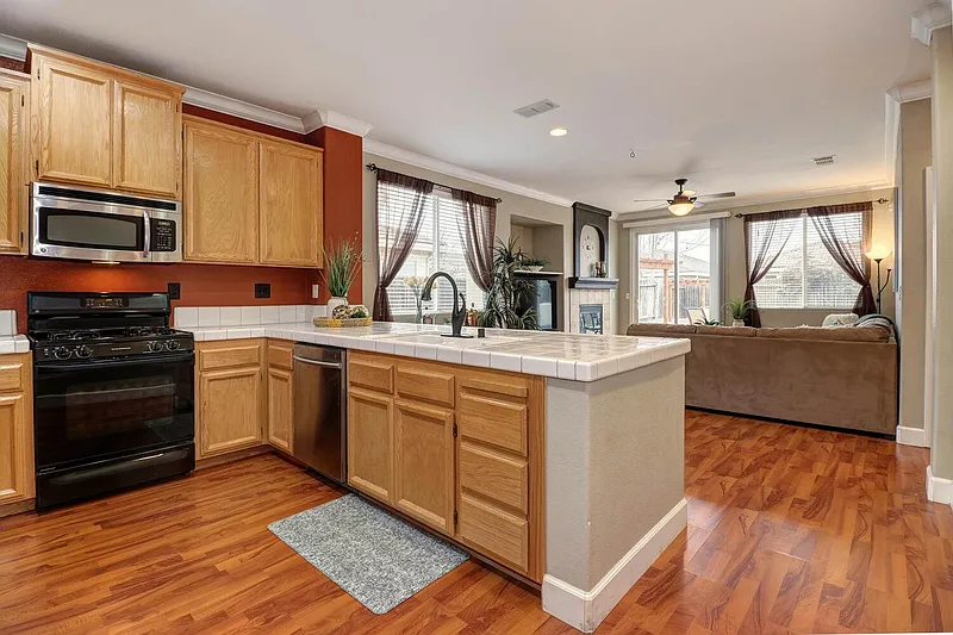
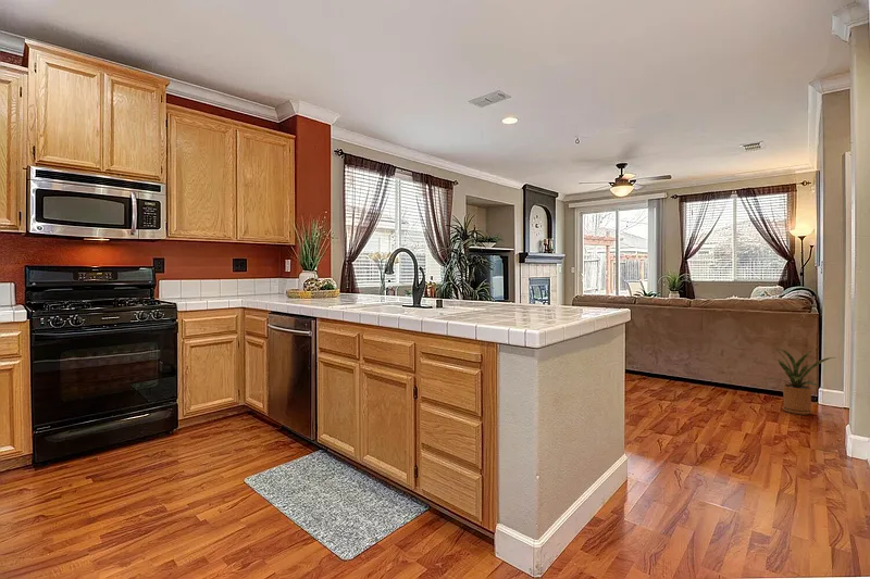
+ house plant [762,345,836,416]
